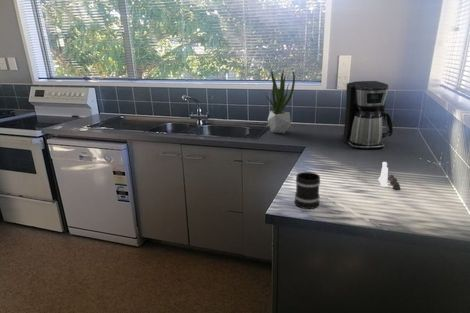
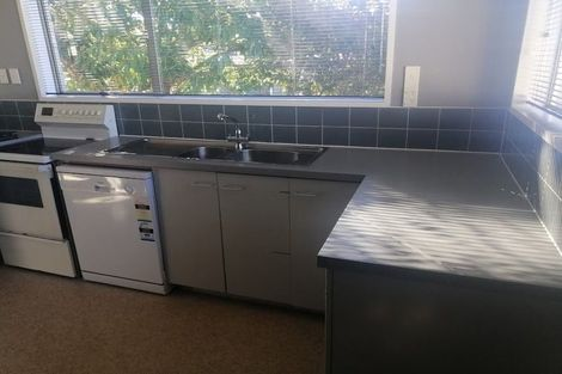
- coffee maker [342,80,394,150]
- mug [294,171,321,210]
- salt and pepper shaker set [377,161,401,191]
- potted plant [264,68,296,134]
